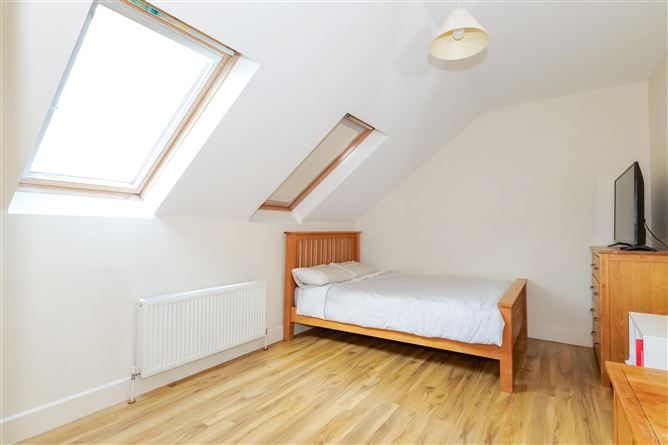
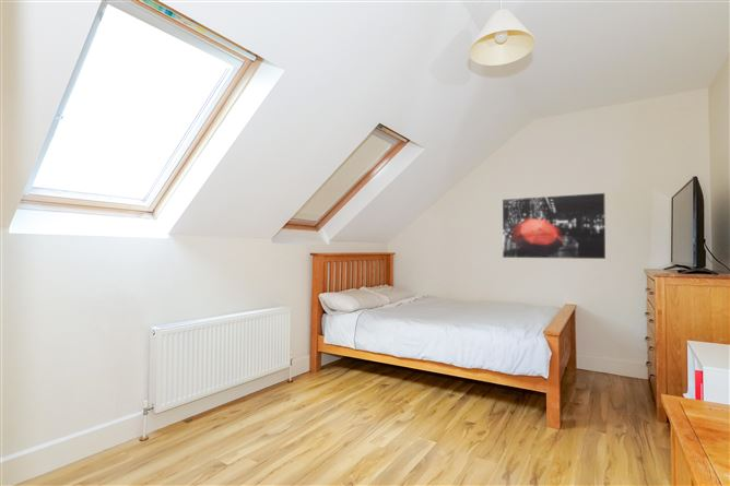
+ wall art [502,192,607,260]
